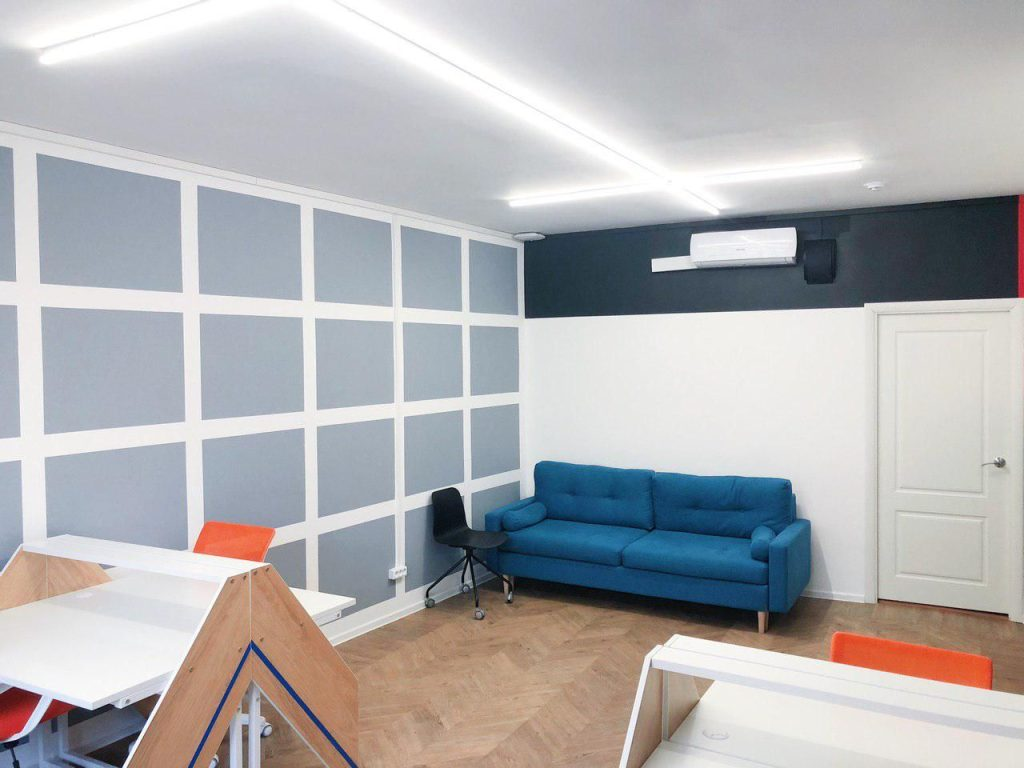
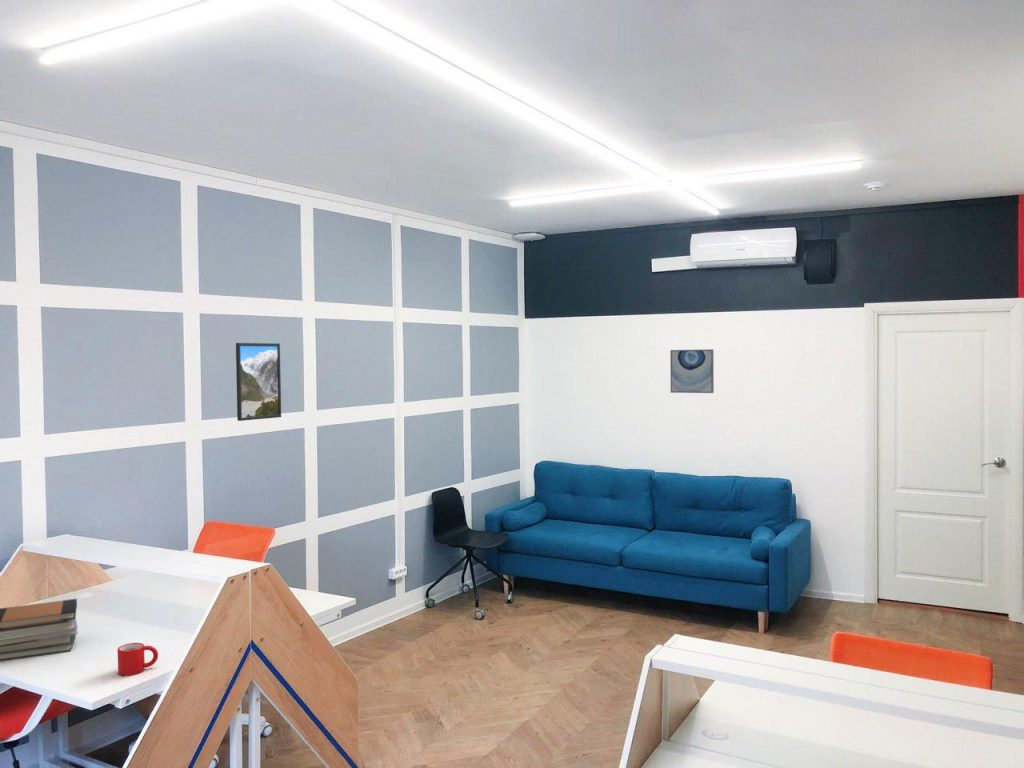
+ wall art [669,348,715,394]
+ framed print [235,342,282,422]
+ book stack [0,598,79,661]
+ mug [117,642,159,676]
